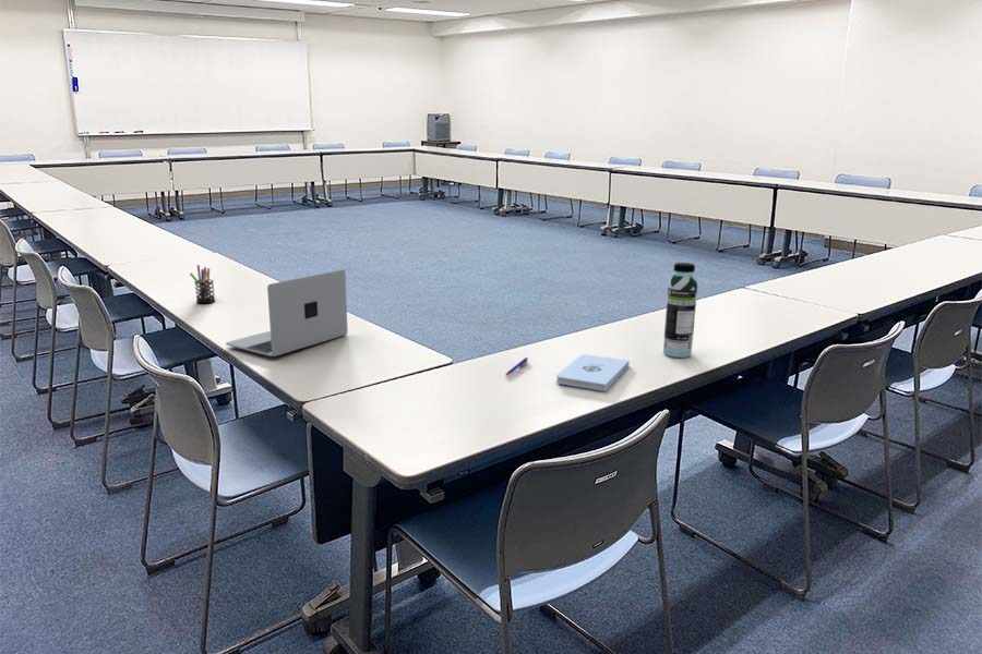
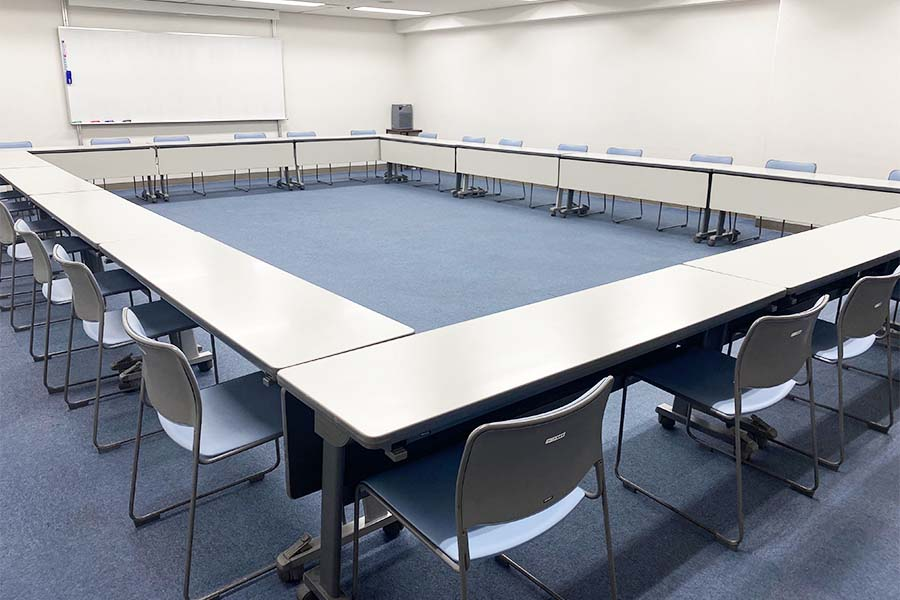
- water bottle [662,262,698,359]
- pen [504,356,529,377]
- pen holder [189,264,216,304]
- laptop [225,268,349,358]
- notepad [555,353,631,392]
